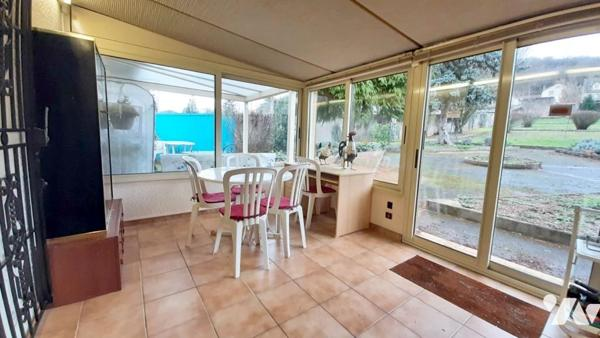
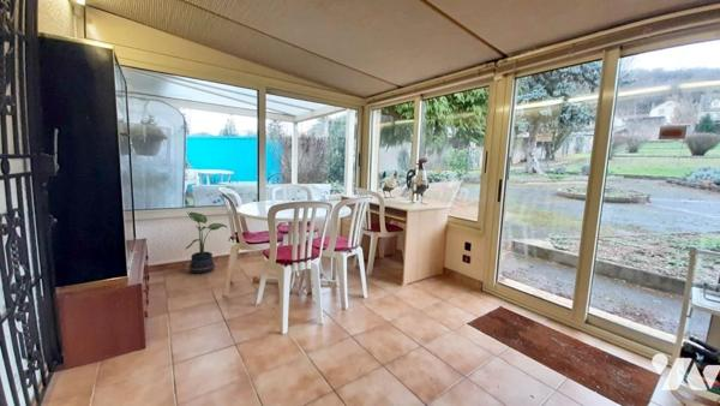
+ potted plant [185,211,228,275]
